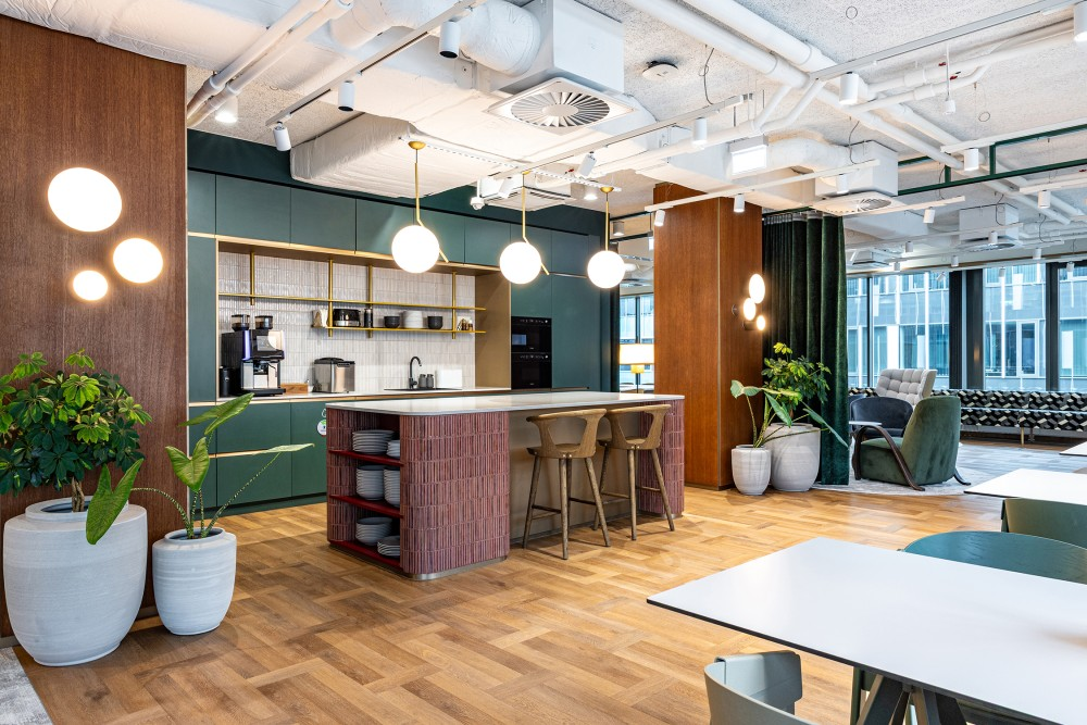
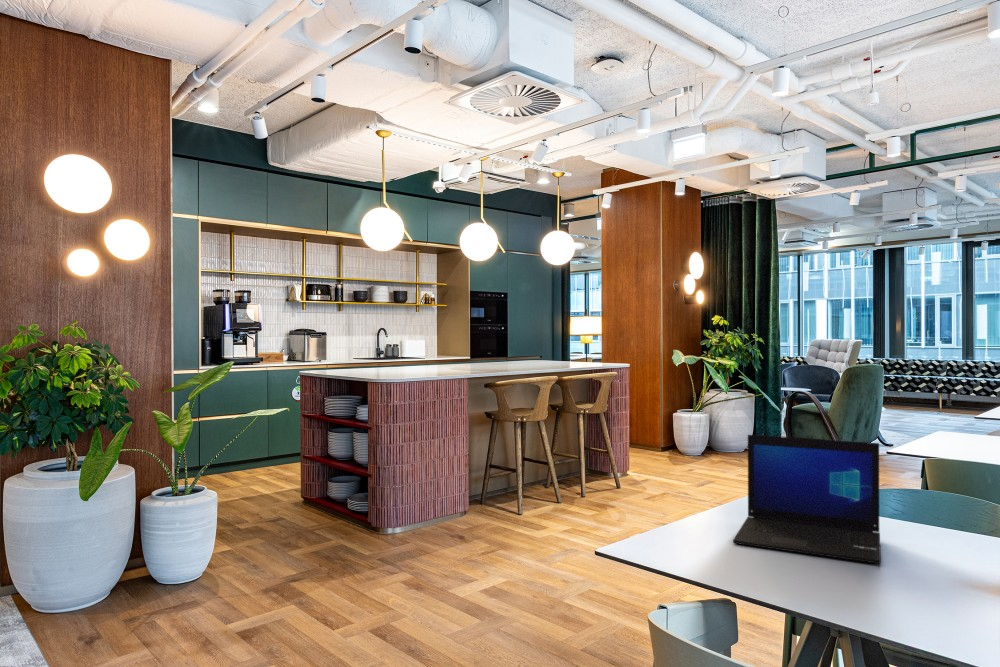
+ laptop [732,434,882,565]
